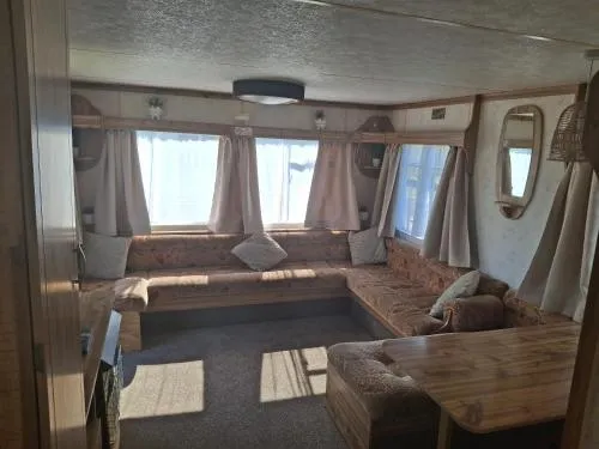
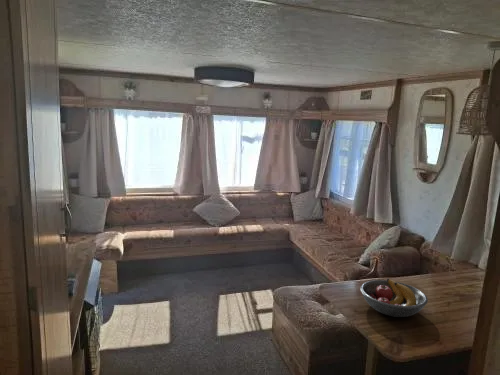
+ fruit bowl [359,277,429,318]
